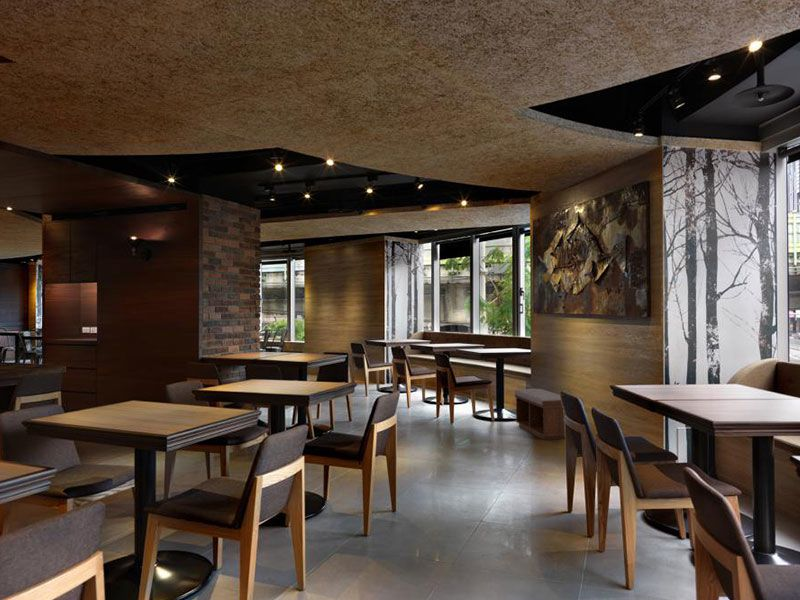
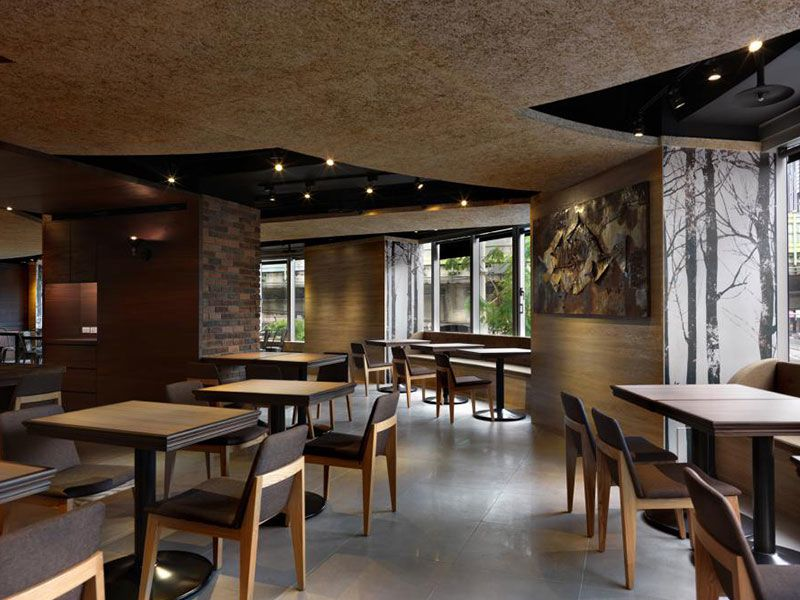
- bench [514,388,566,441]
